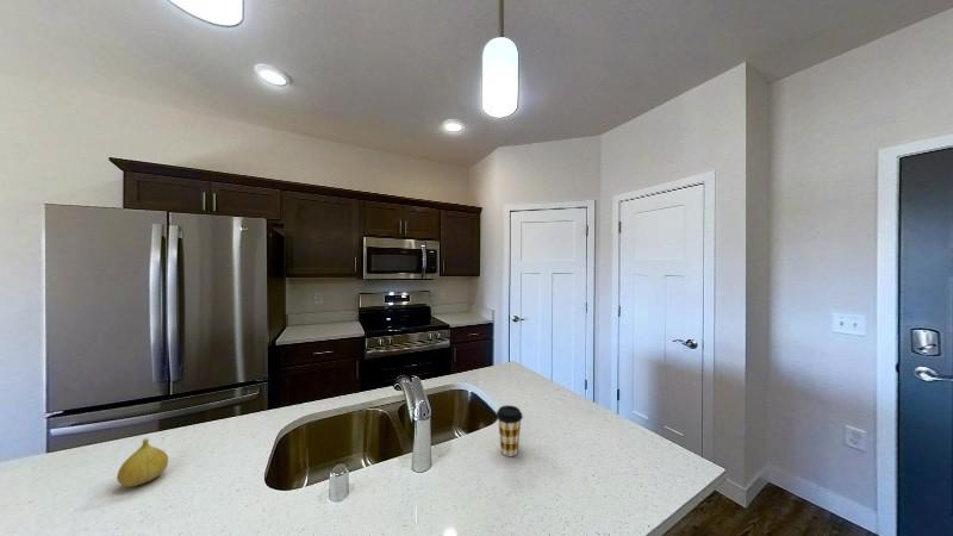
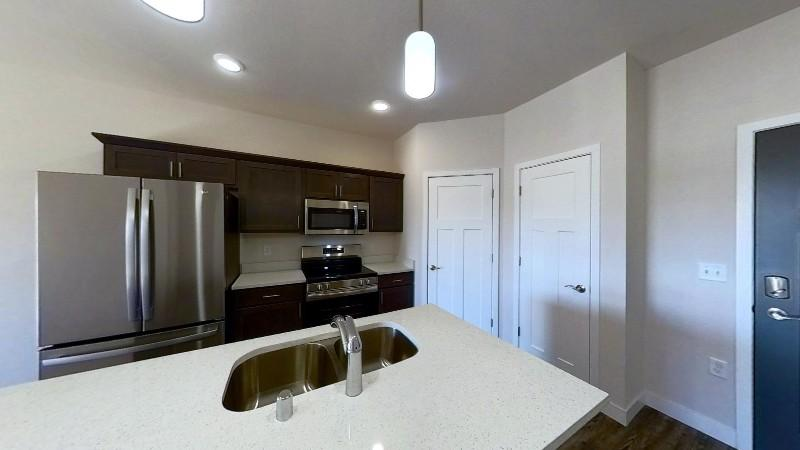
- fruit [116,437,169,488]
- coffee cup [496,404,524,457]
